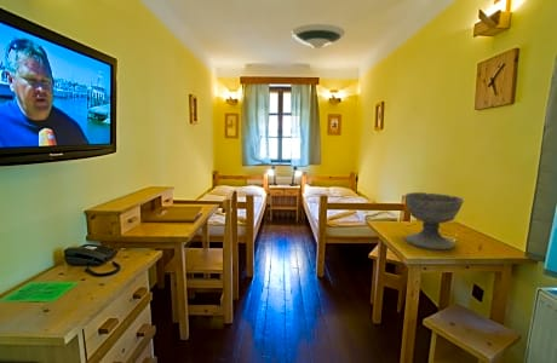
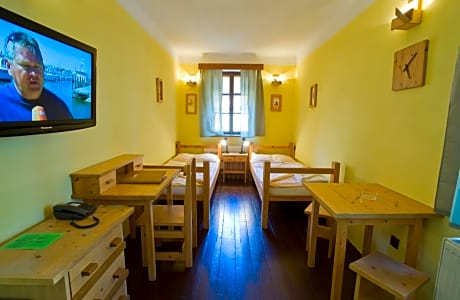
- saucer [289,23,346,50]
- bowl [404,191,465,250]
